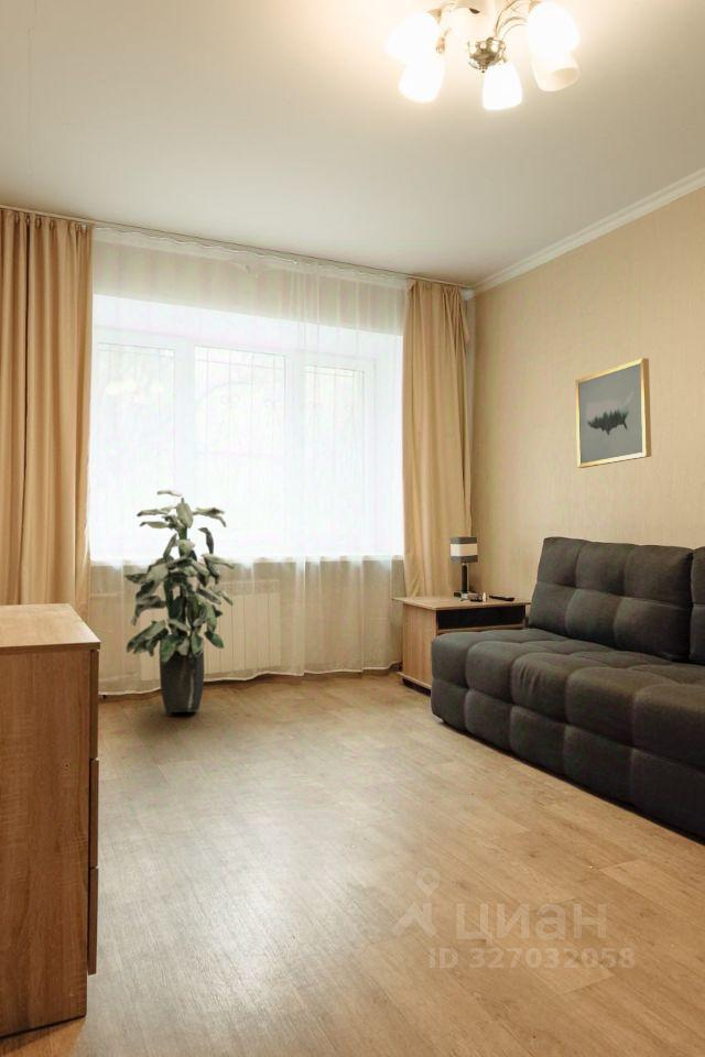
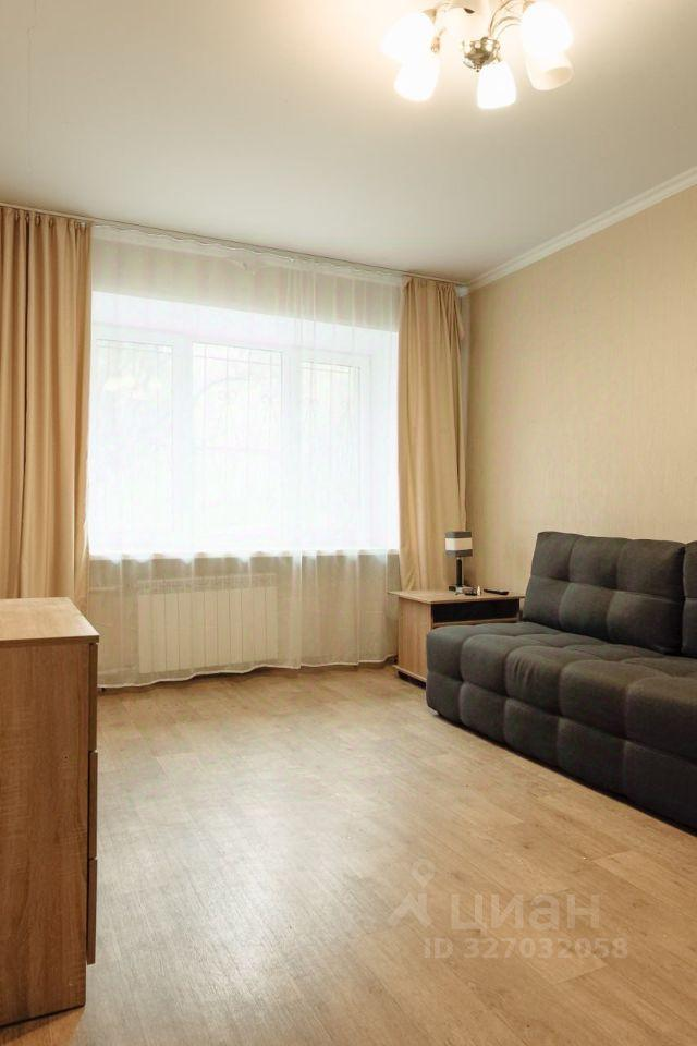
- wall art [574,357,652,469]
- indoor plant [122,489,236,713]
